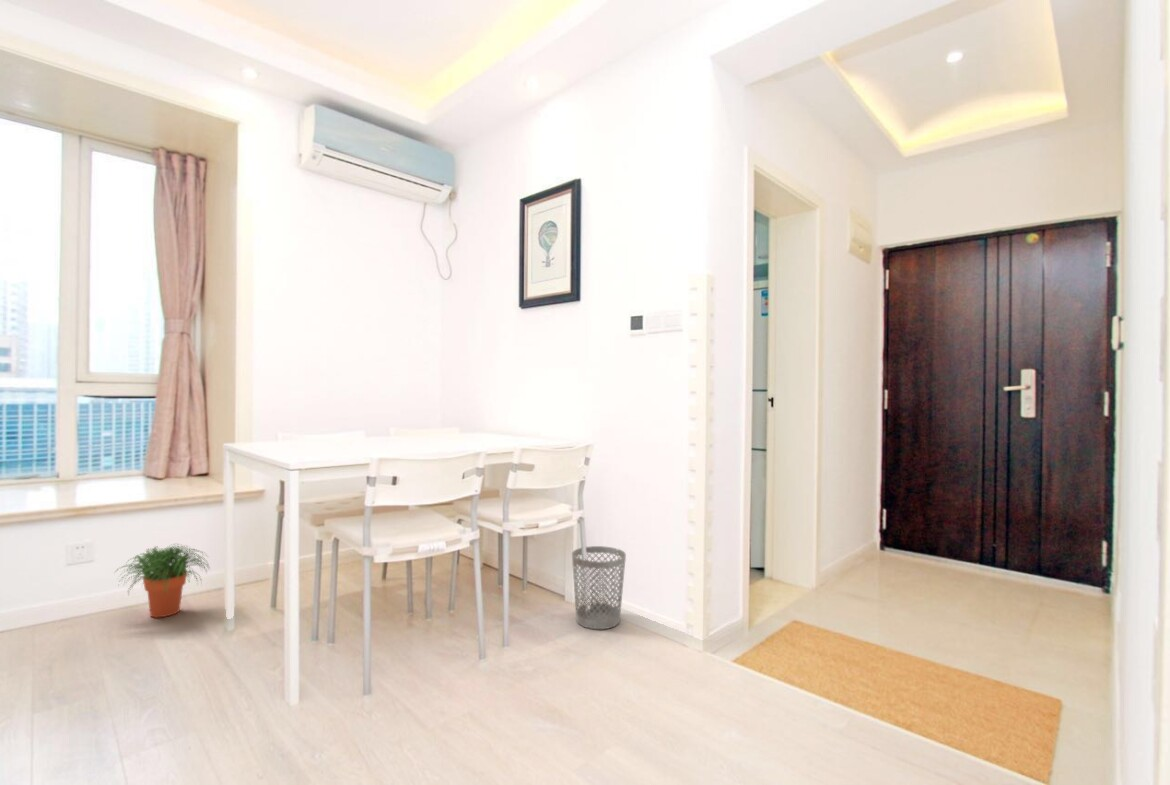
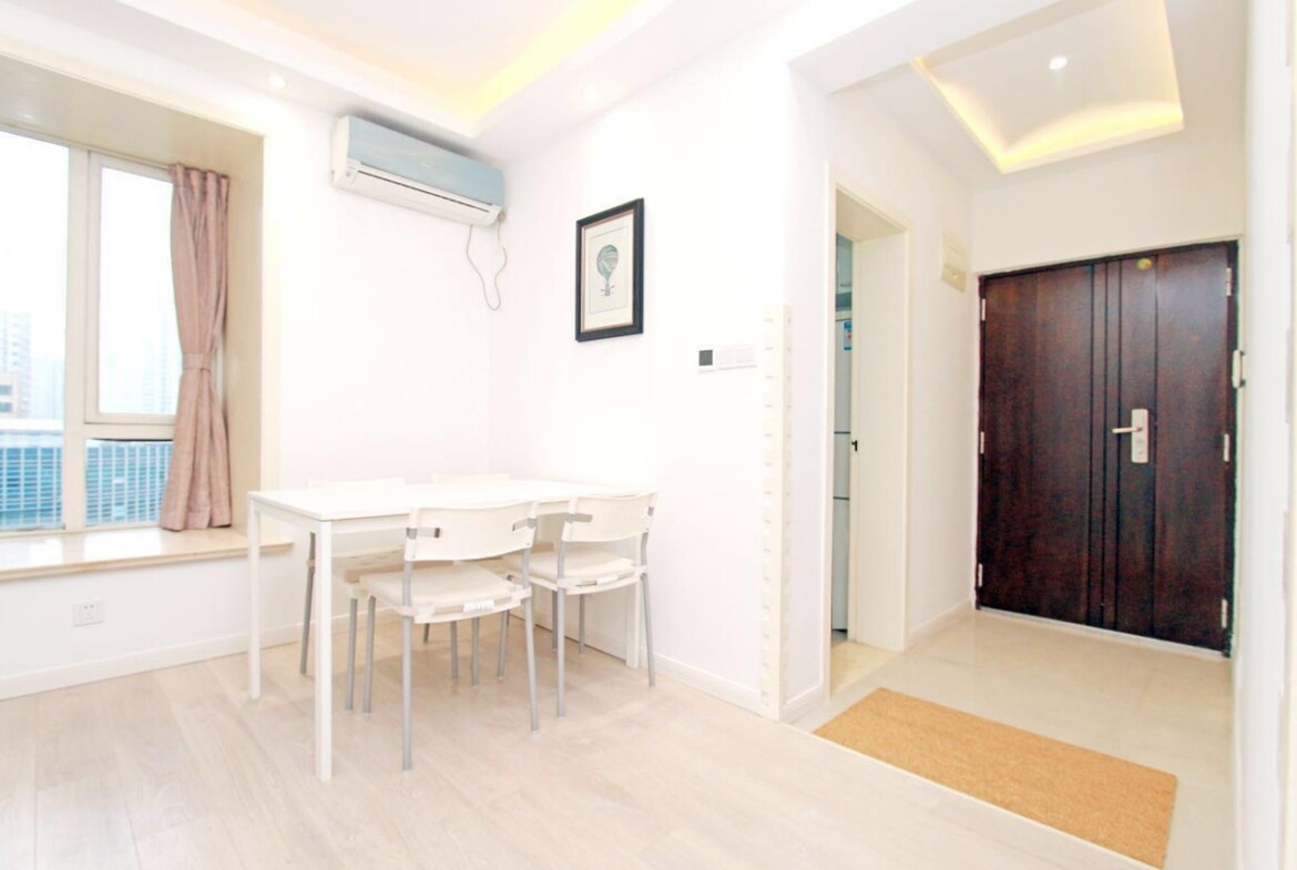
- wastebasket [571,545,627,630]
- potted plant [113,543,211,619]
